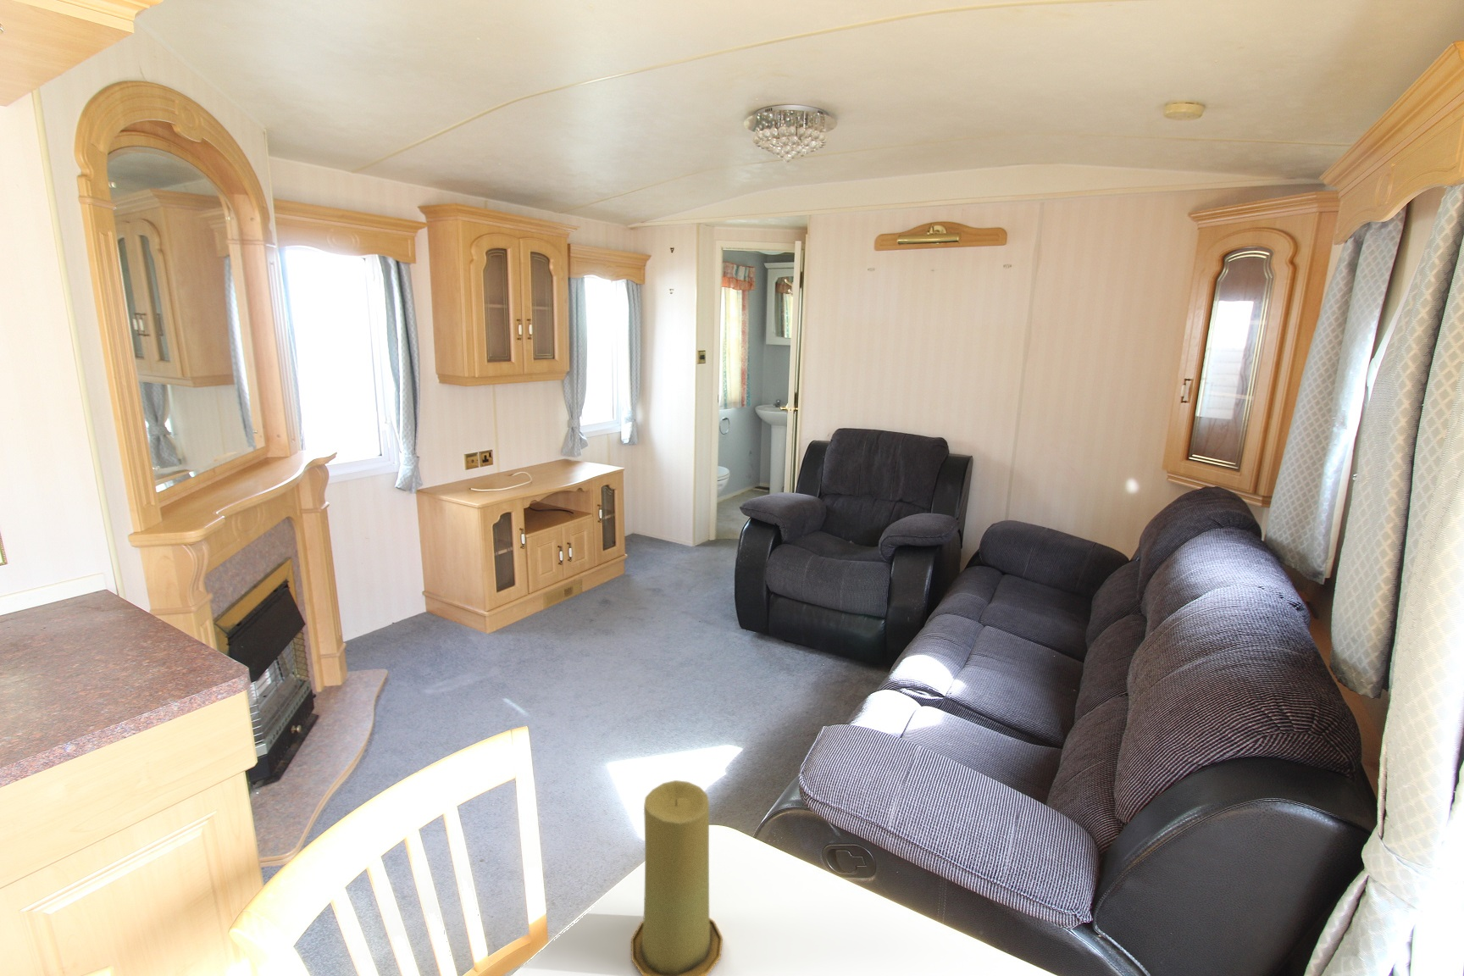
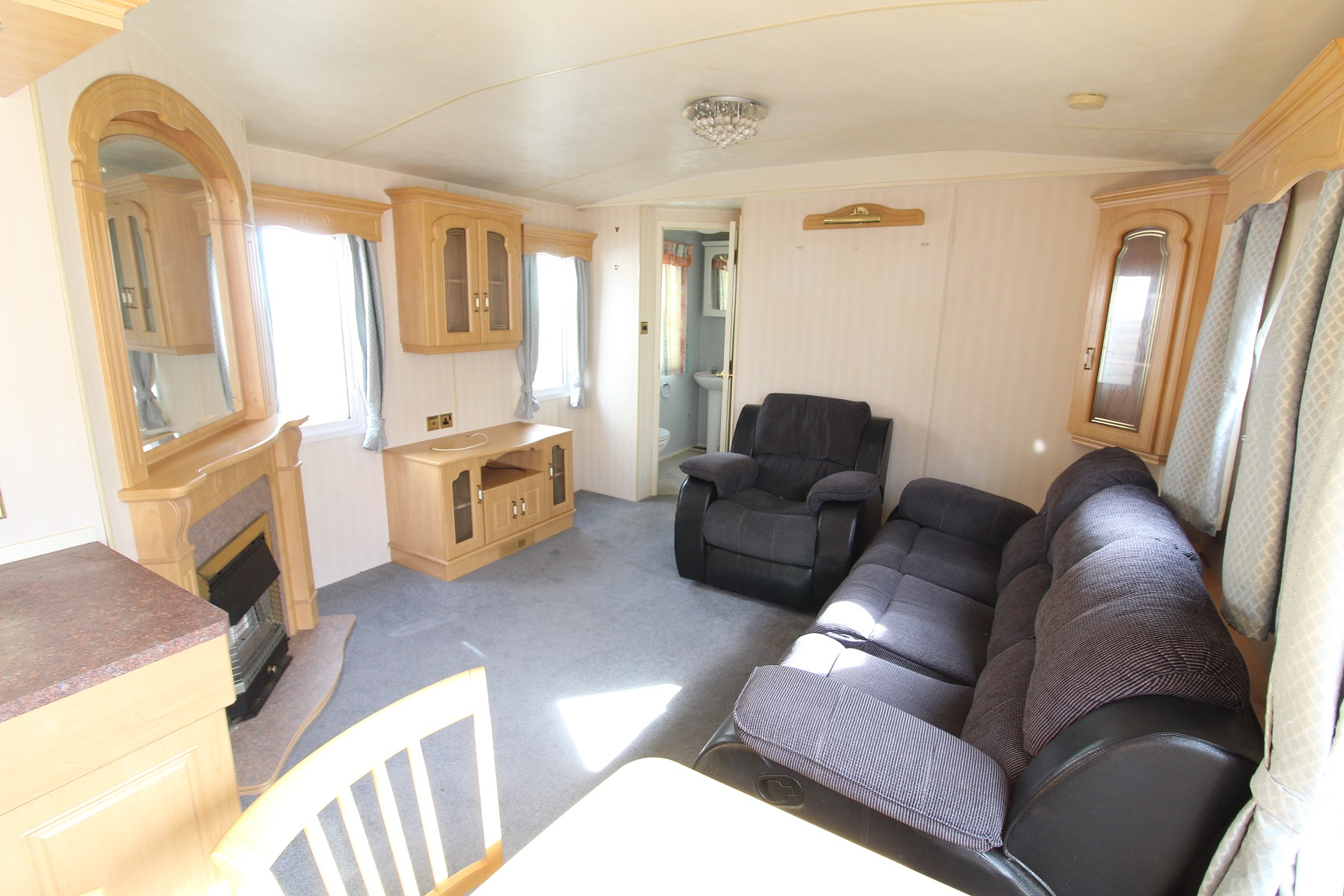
- candle [631,780,723,976]
